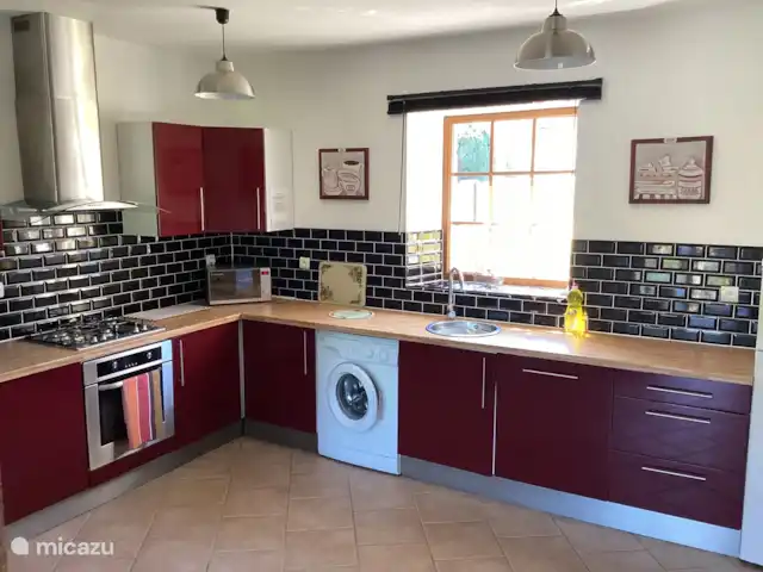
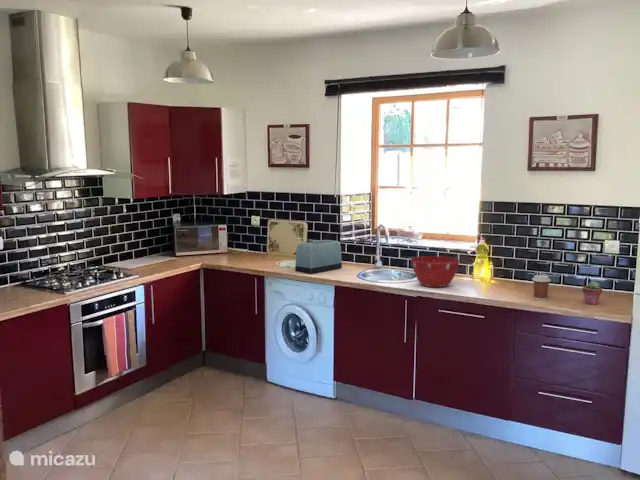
+ potted succulent [582,280,603,306]
+ toaster [294,239,343,274]
+ coffee cup [531,274,552,301]
+ mixing bowl [409,255,461,288]
